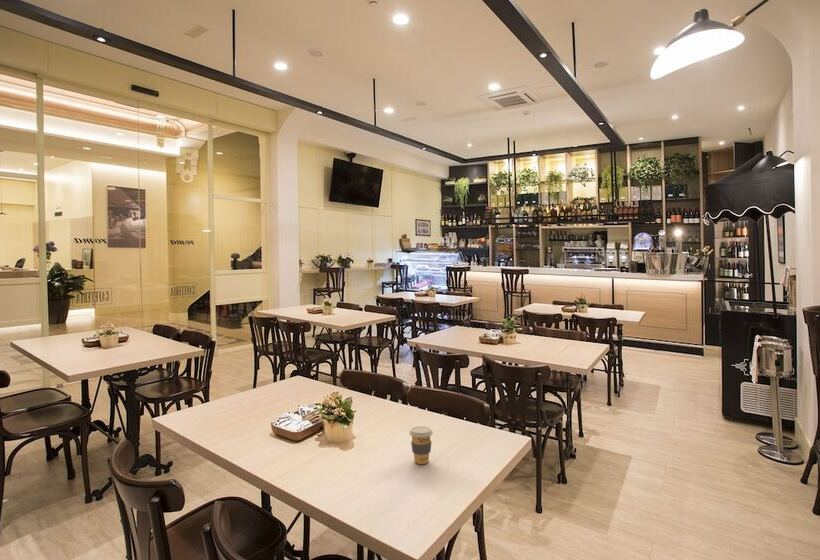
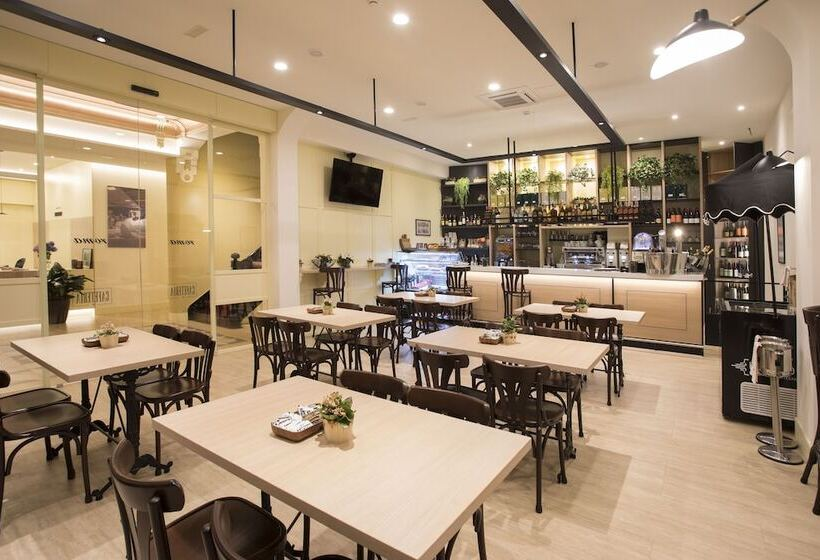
- coffee cup [408,425,434,465]
